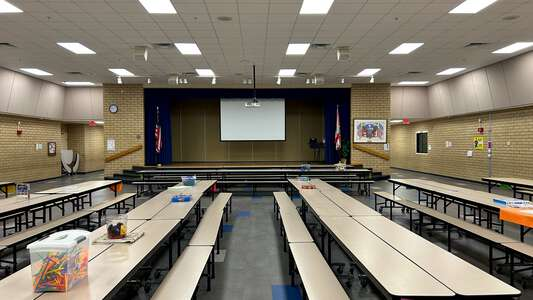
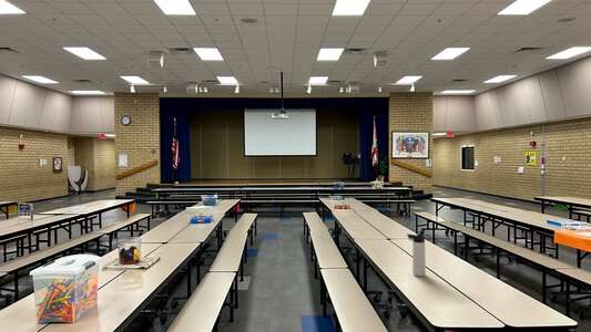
+ thermos bottle [406,232,427,278]
